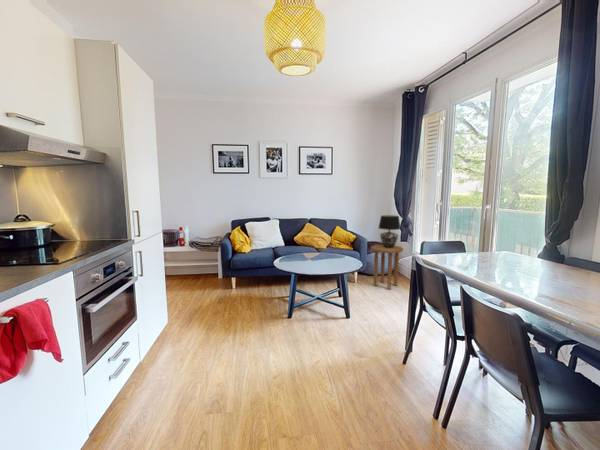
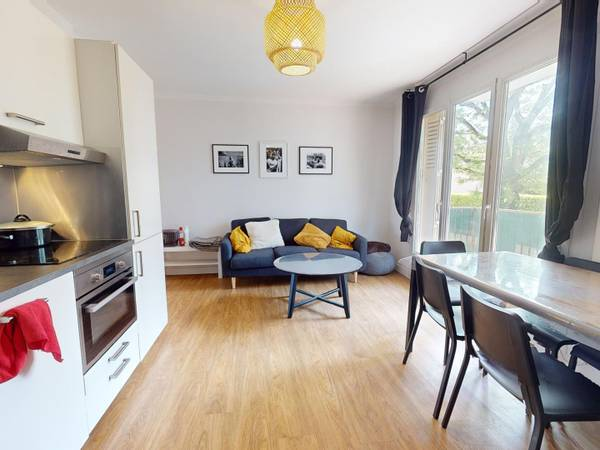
- side table [370,244,404,290]
- table lamp [378,214,401,248]
